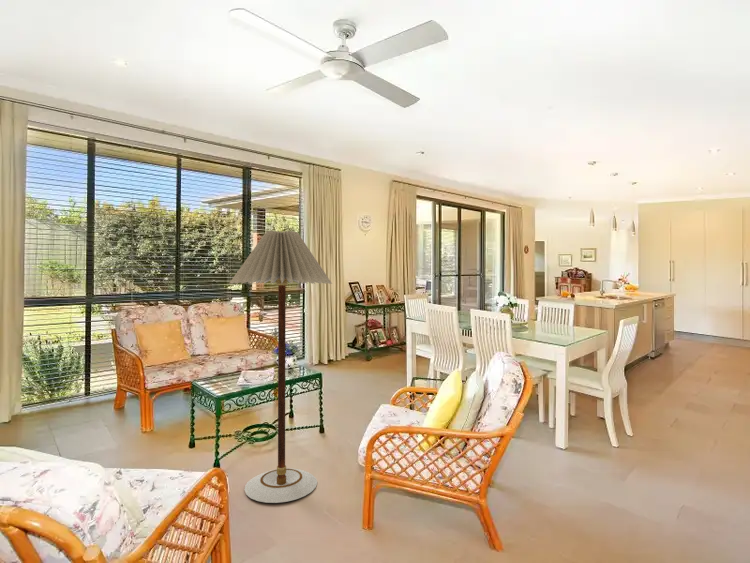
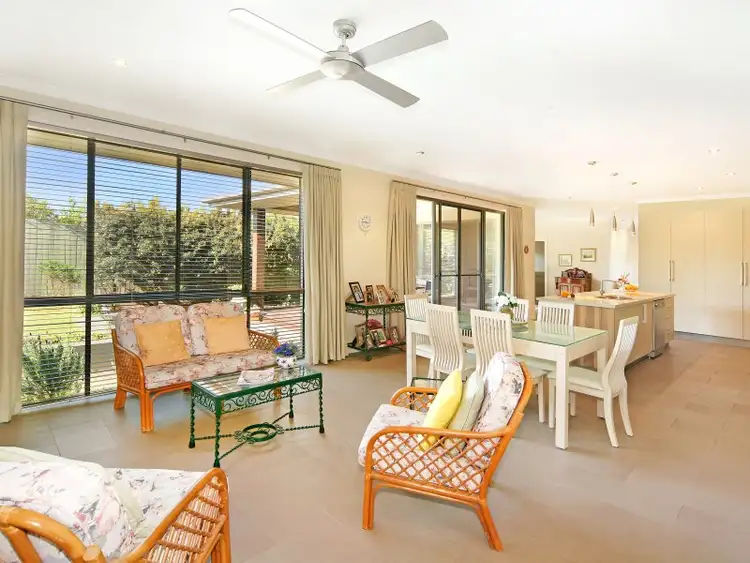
- floor lamp [228,230,333,504]
